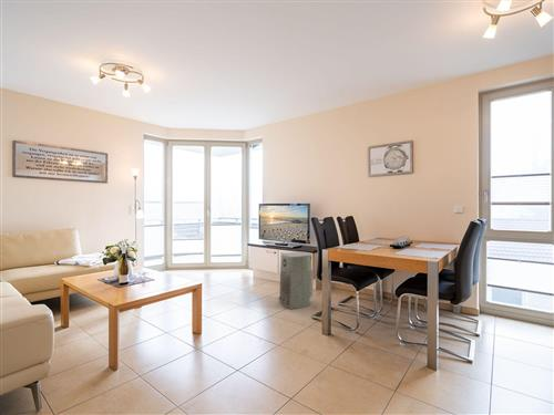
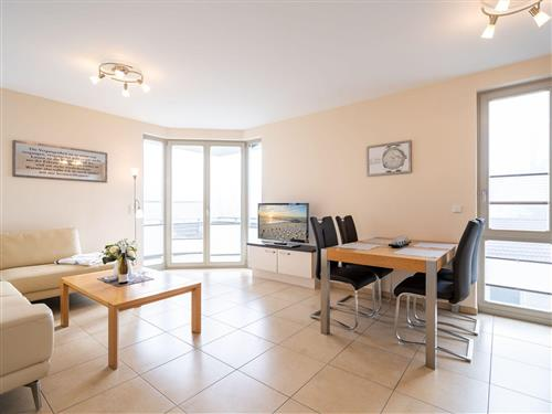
- air purifier [277,251,314,310]
